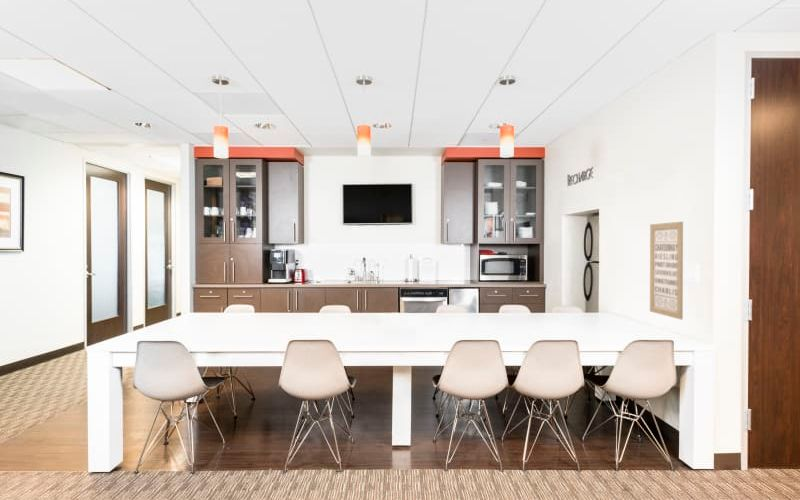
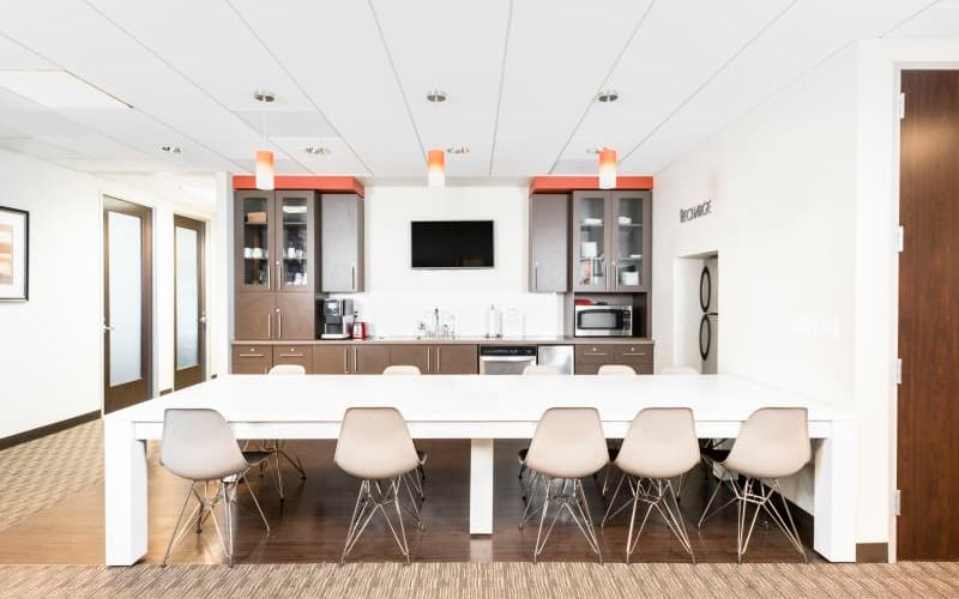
- wall art [649,221,684,320]
